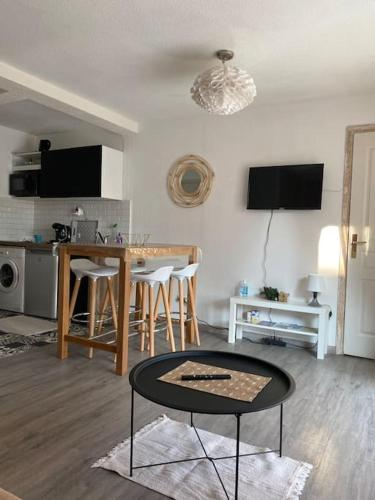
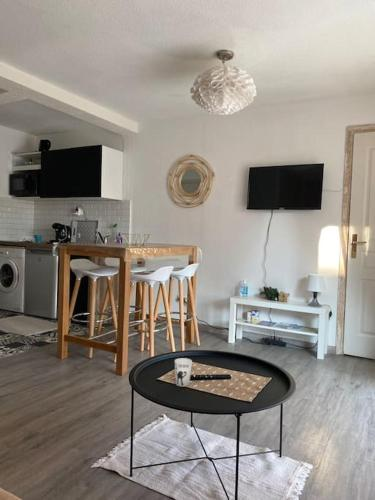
+ cup [174,357,193,387]
